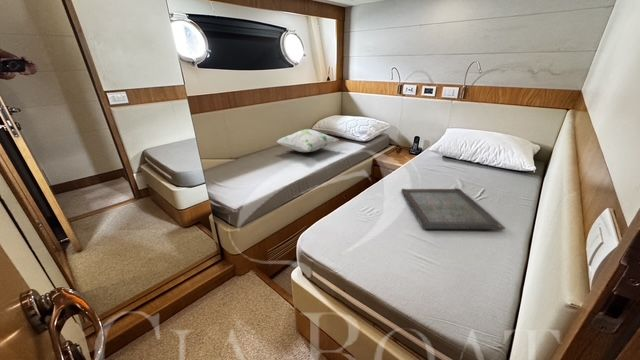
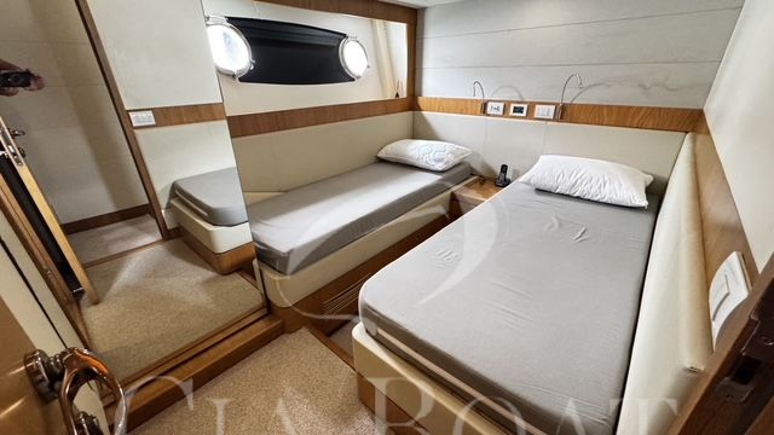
- serving tray [400,187,506,231]
- decorative pillow [276,128,340,153]
